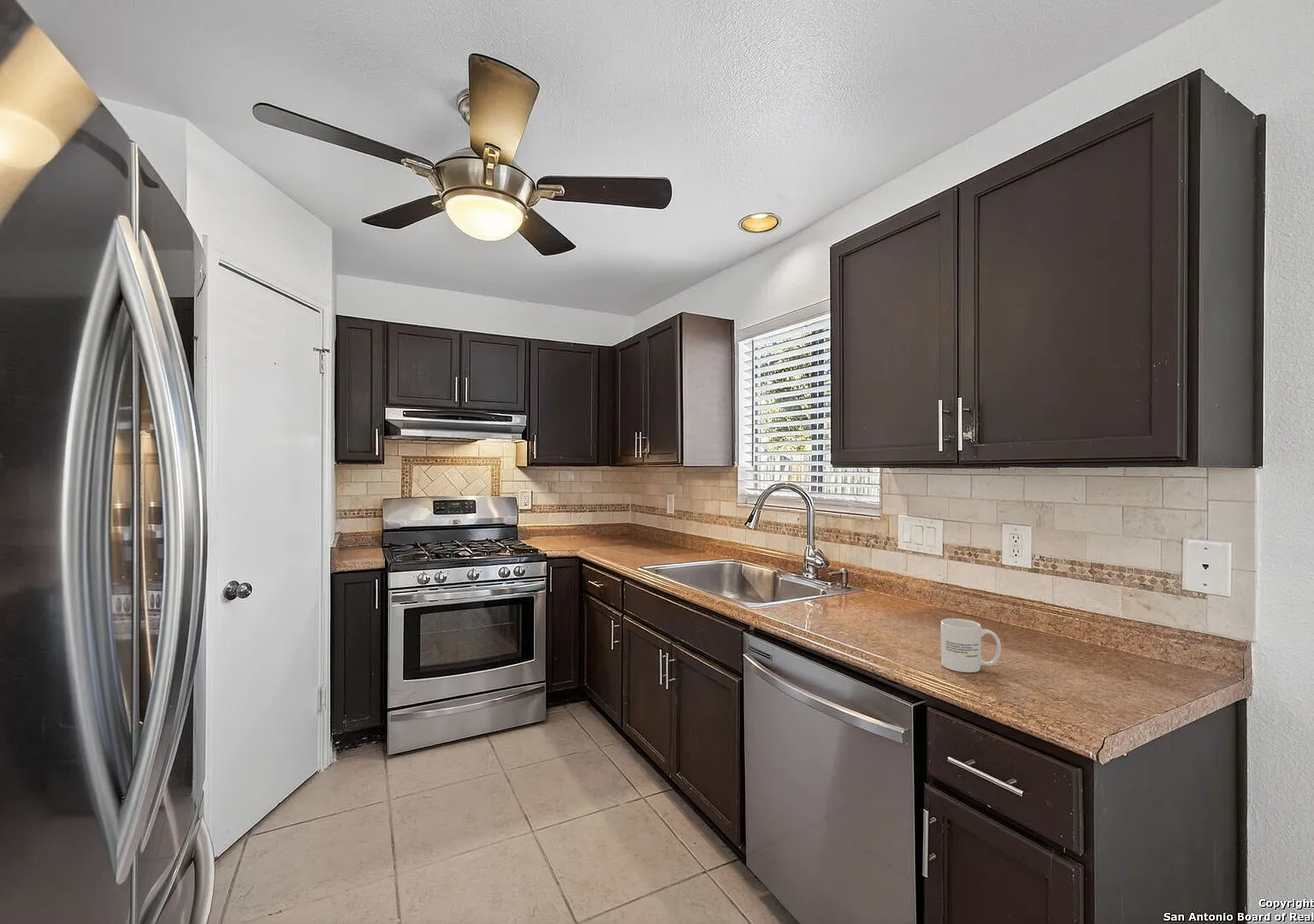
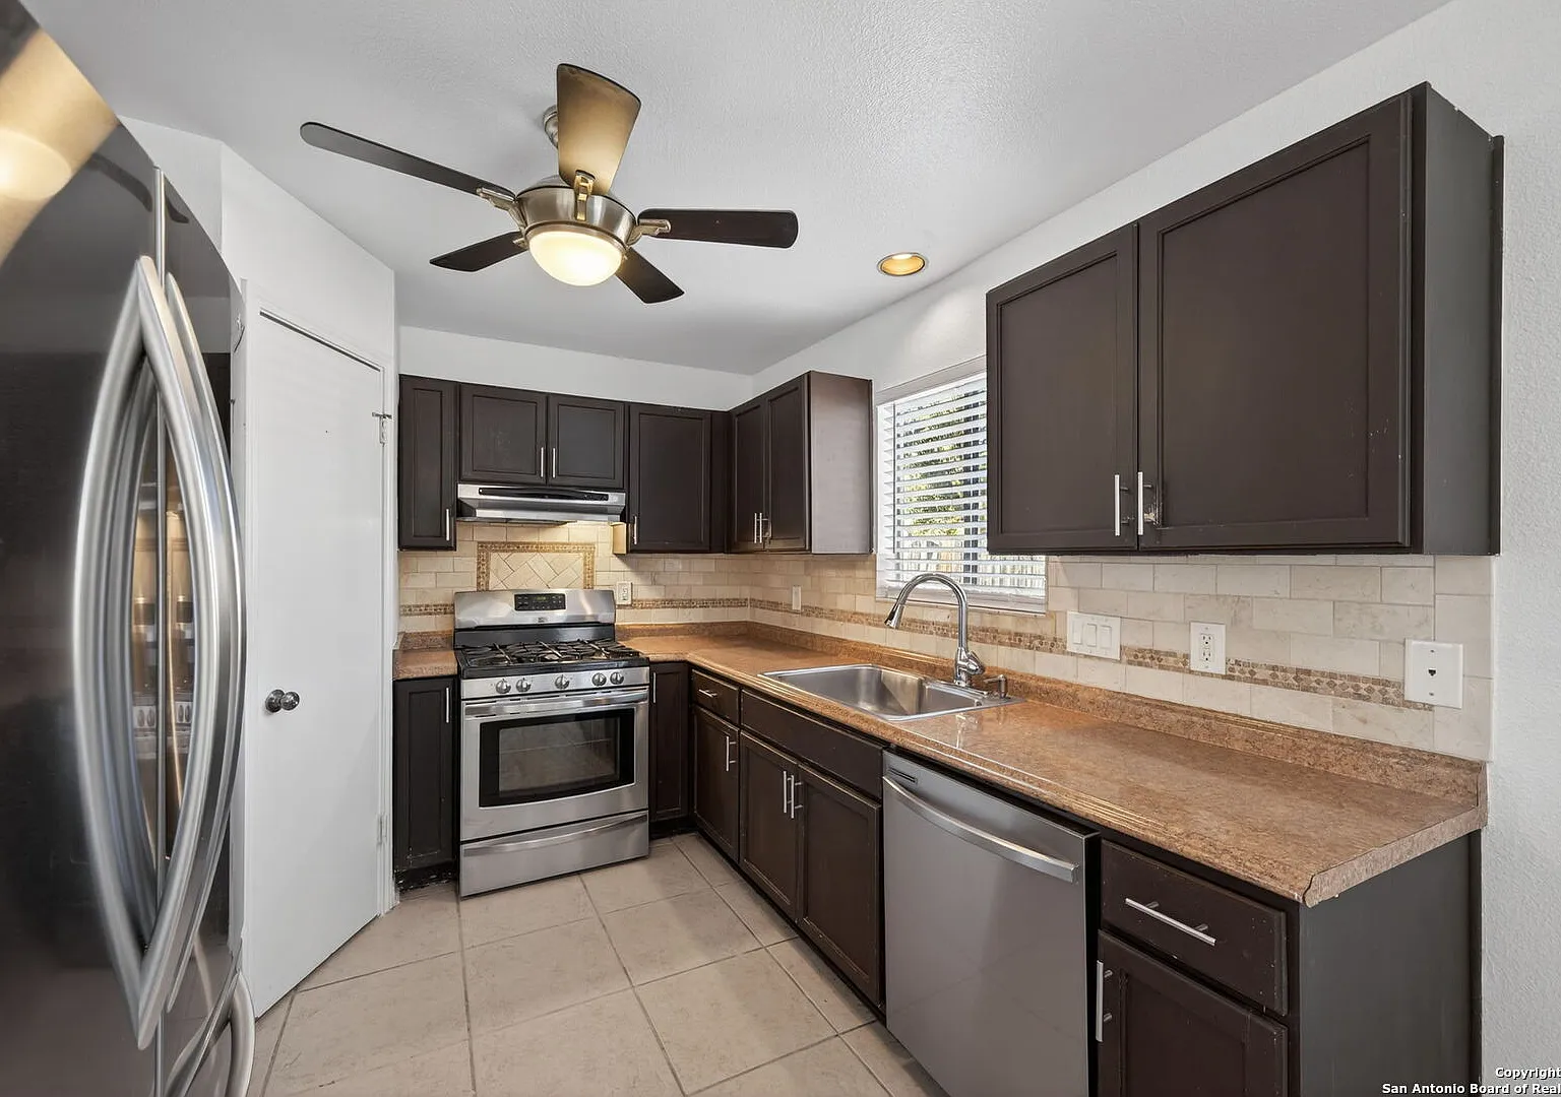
- mug [940,618,1002,673]
